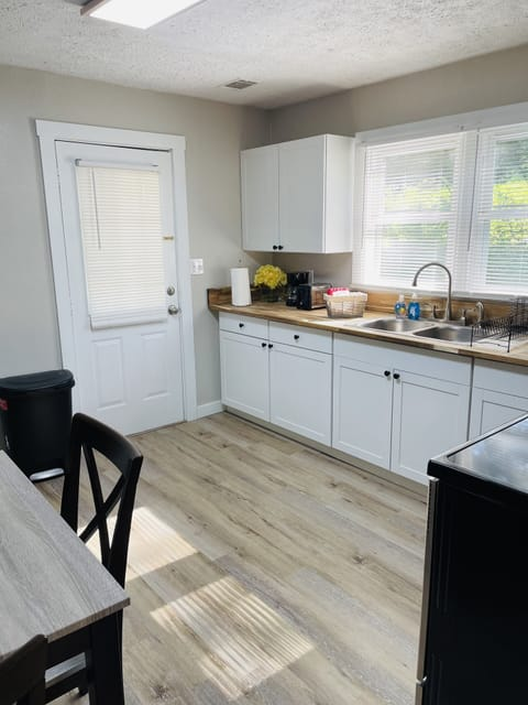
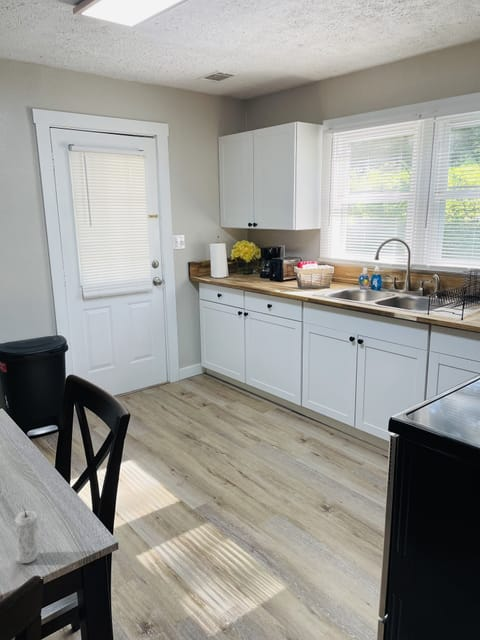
+ candle [14,506,39,564]
